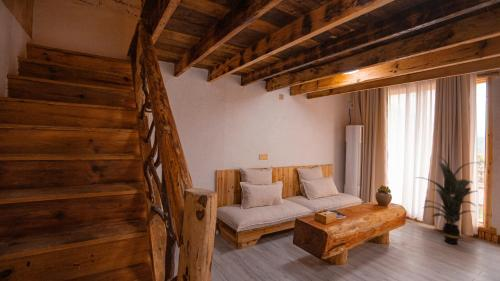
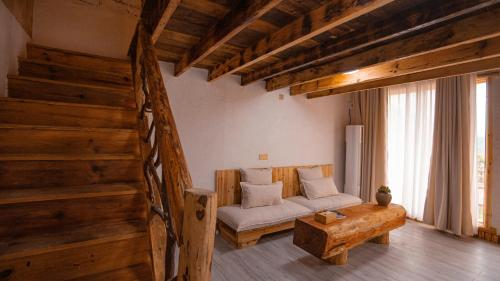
- indoor plant [416,155,483,245]
